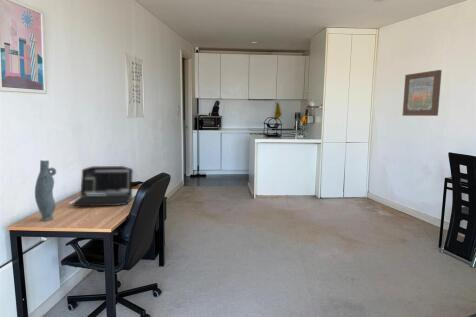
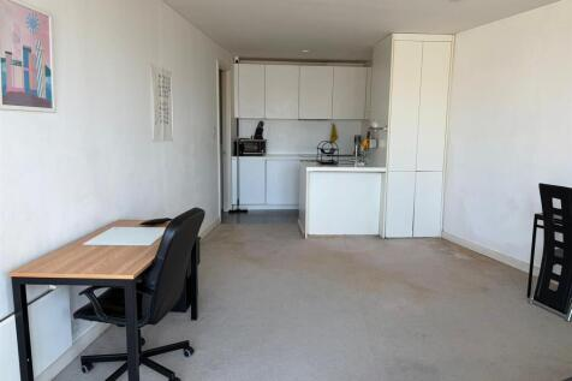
- laptop [71,165,134,207]
- wall art [401,69,443,117]
- vase [34,159,57,222]
